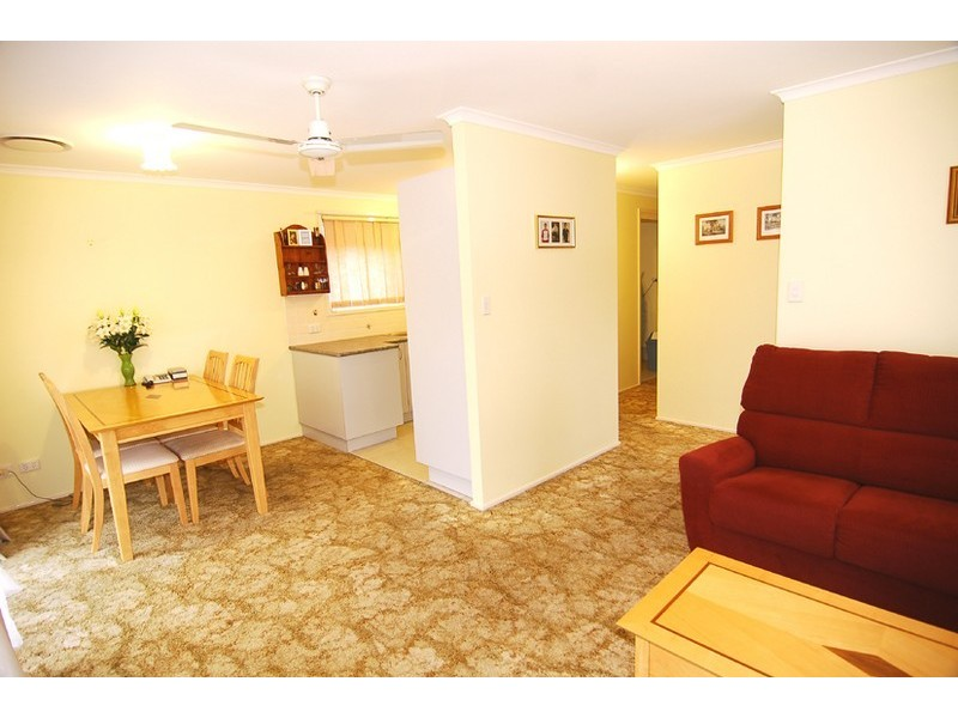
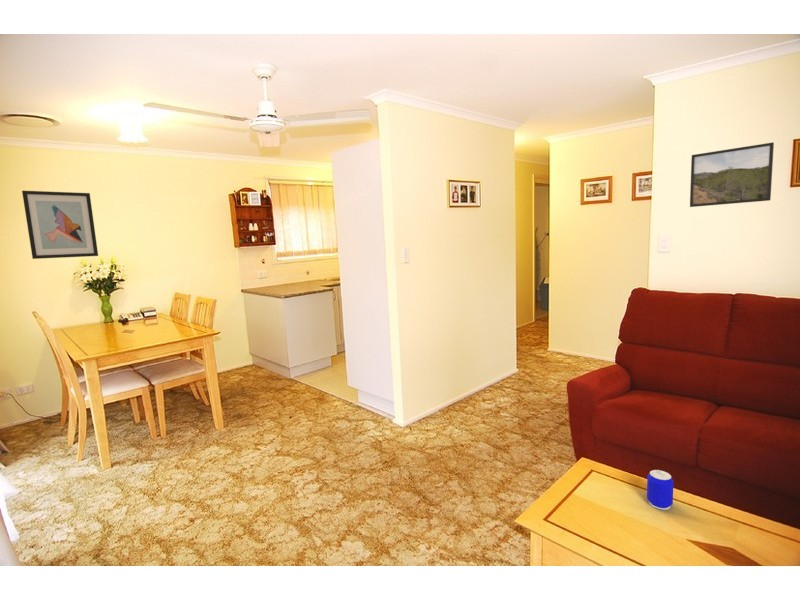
+ beer can [646,469,674,511]
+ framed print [689,141,775,208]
+ wall art [21,190,99,260]
